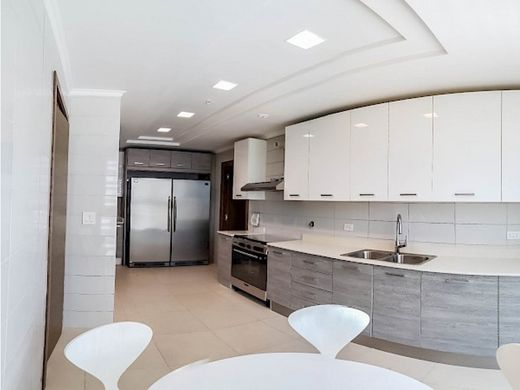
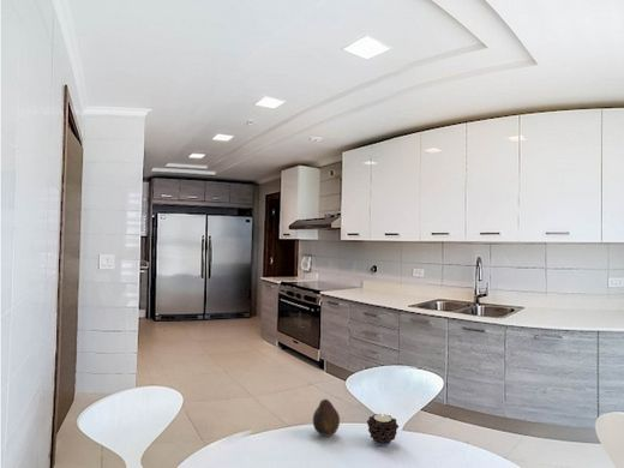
+ candle [366,413,400,446]
+ fruit [312,398,341,437]
